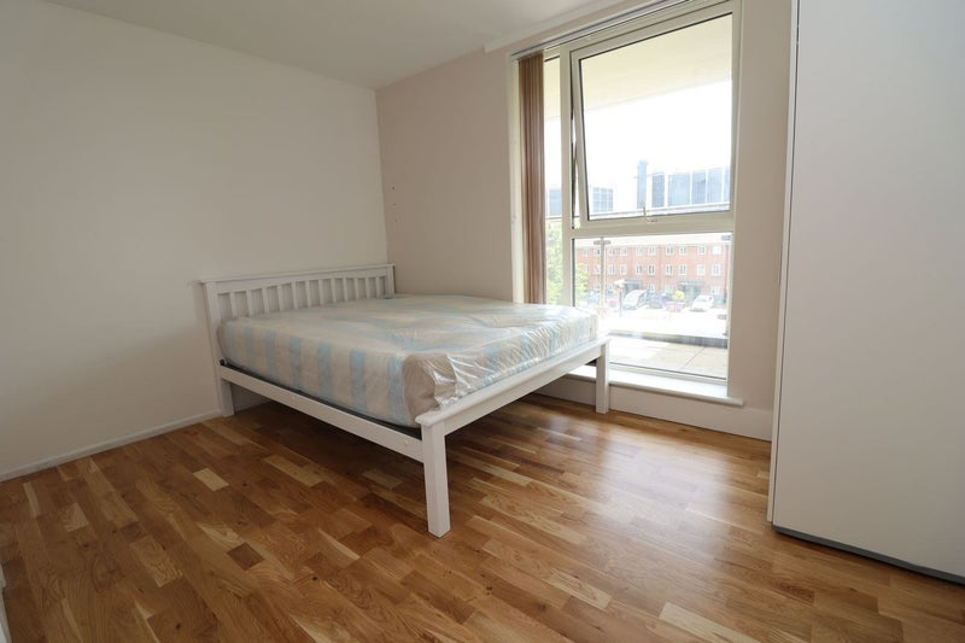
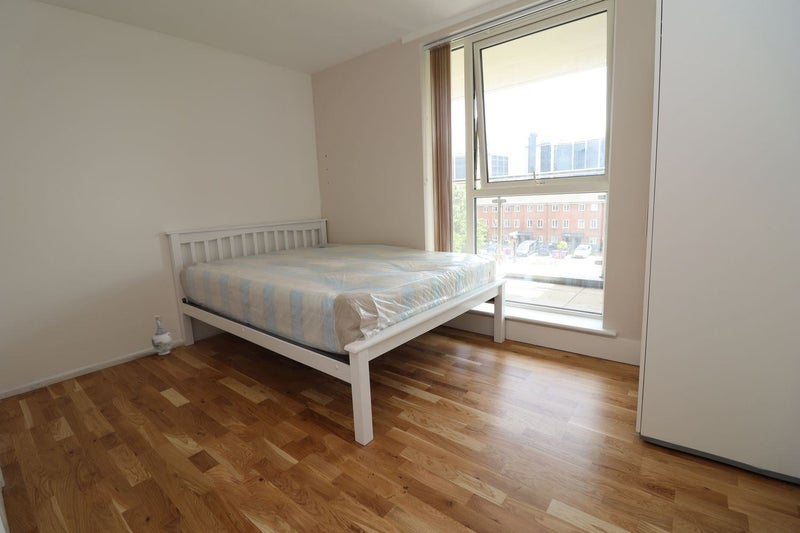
+ vase [151,314,174,356]
